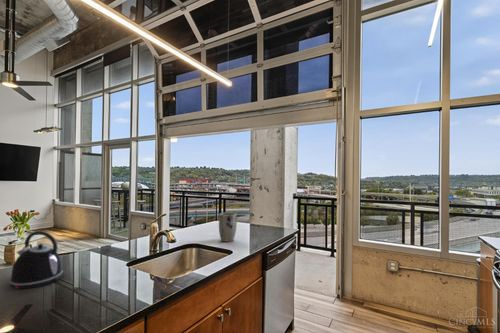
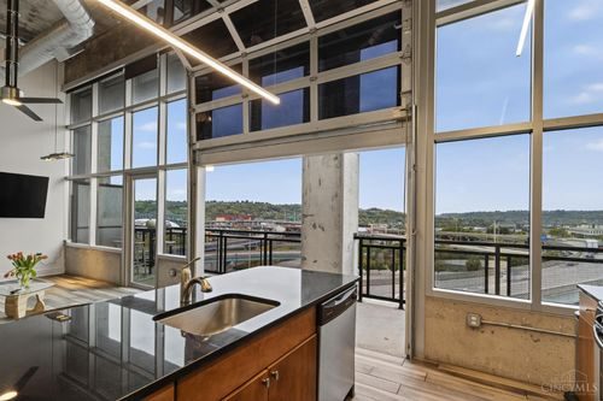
- kettle [8,230,63,290]
- plant pot [218,212,238,243]
